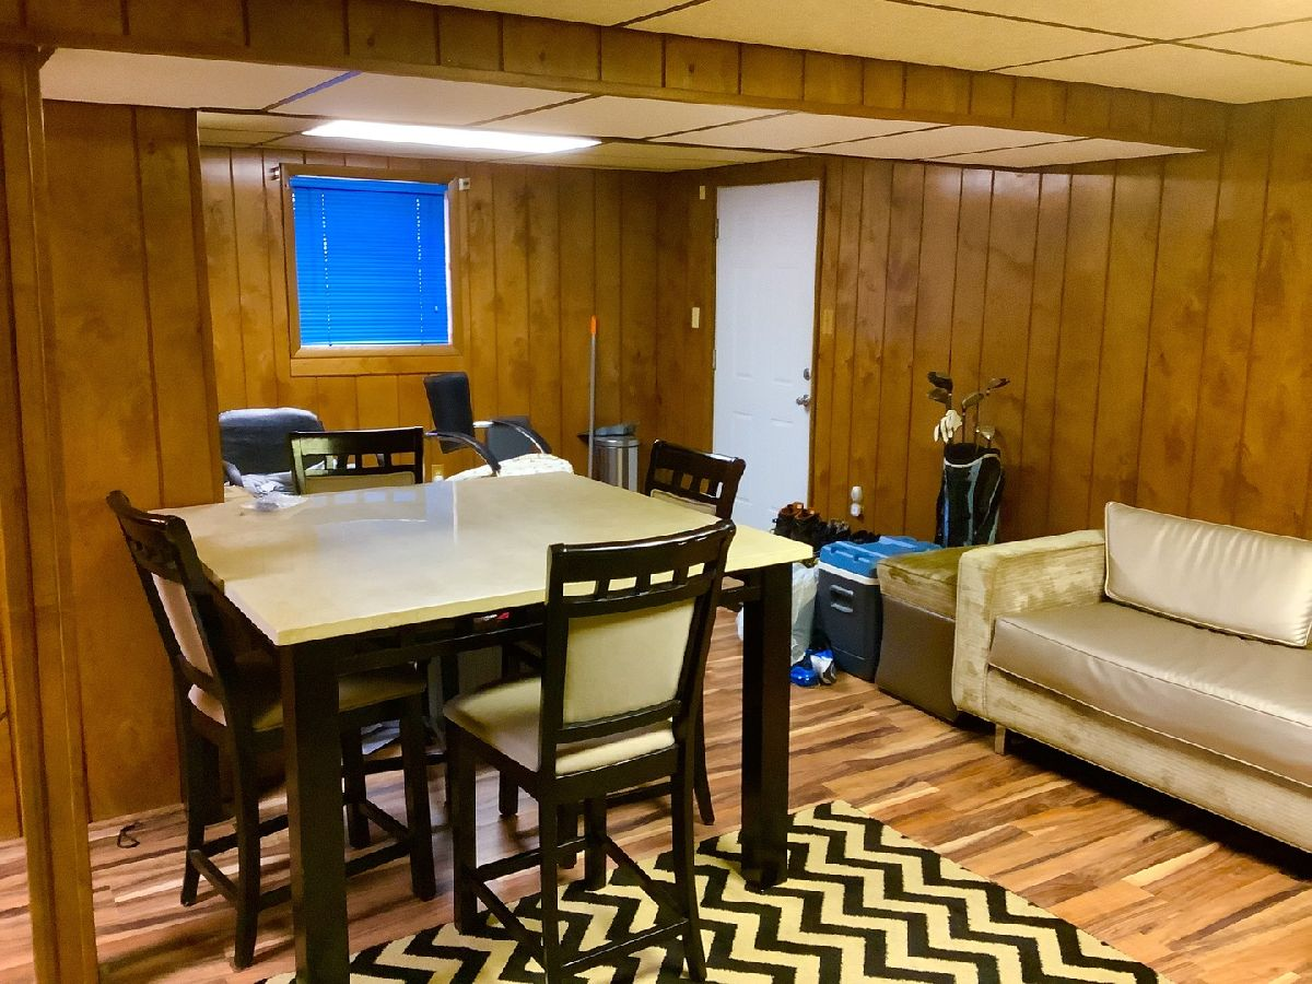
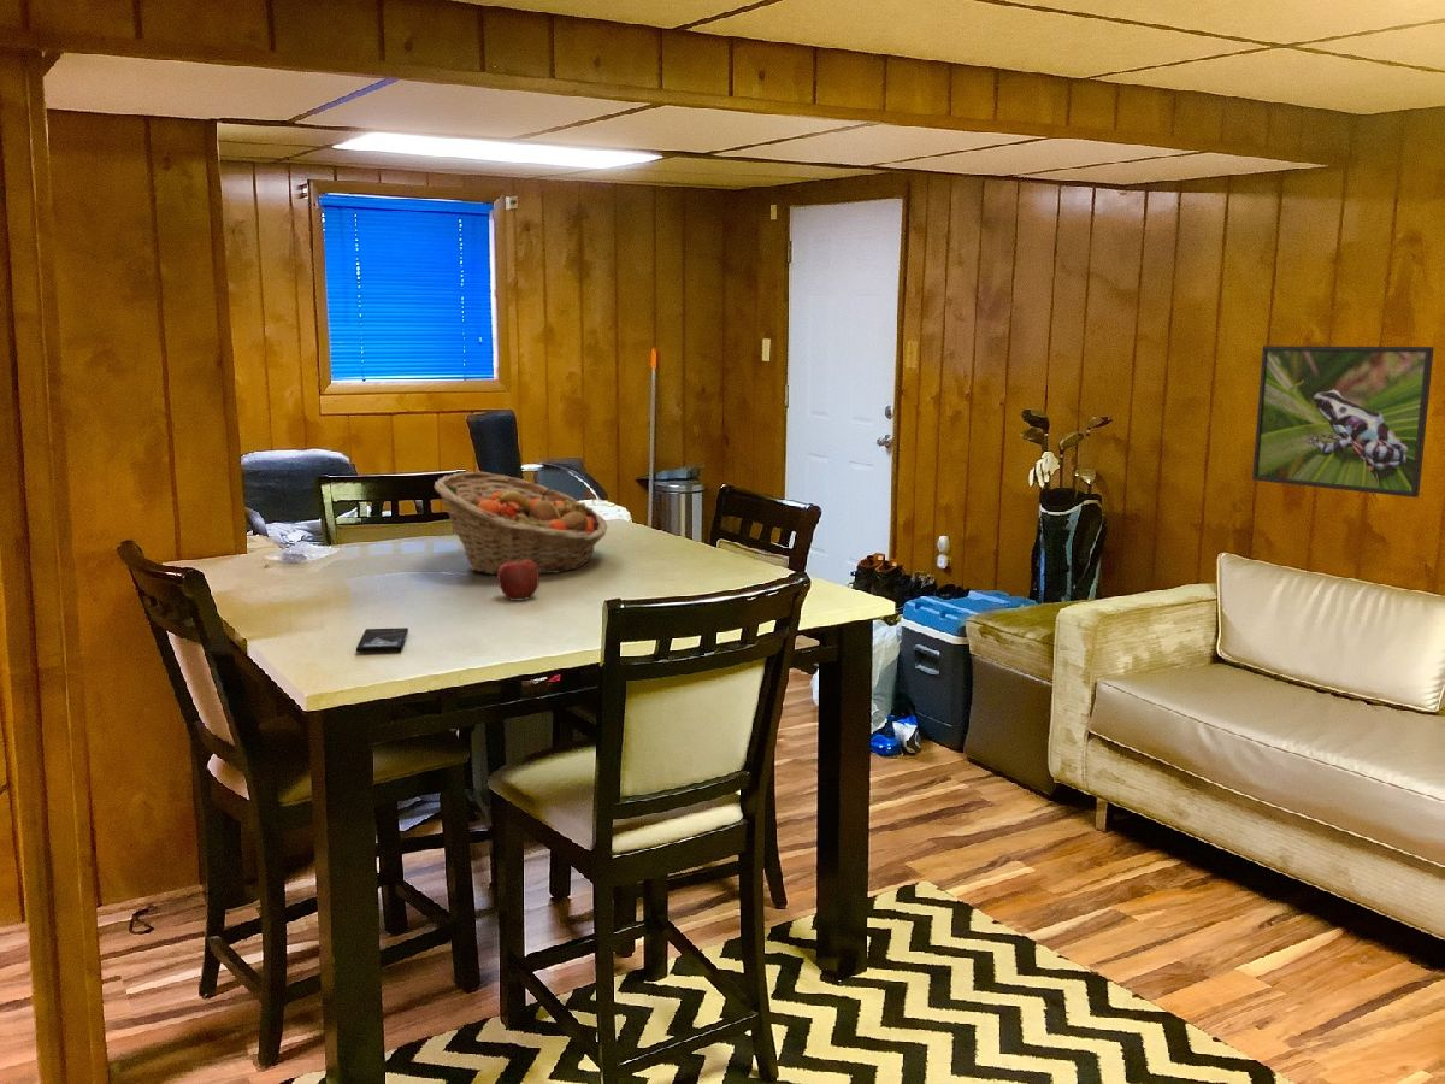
+ smartphone [355,626,409,653]
+ apple [496,560,541,601]
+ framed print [1251,344,1435,499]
+ fruit basket [434,471,608,576]
